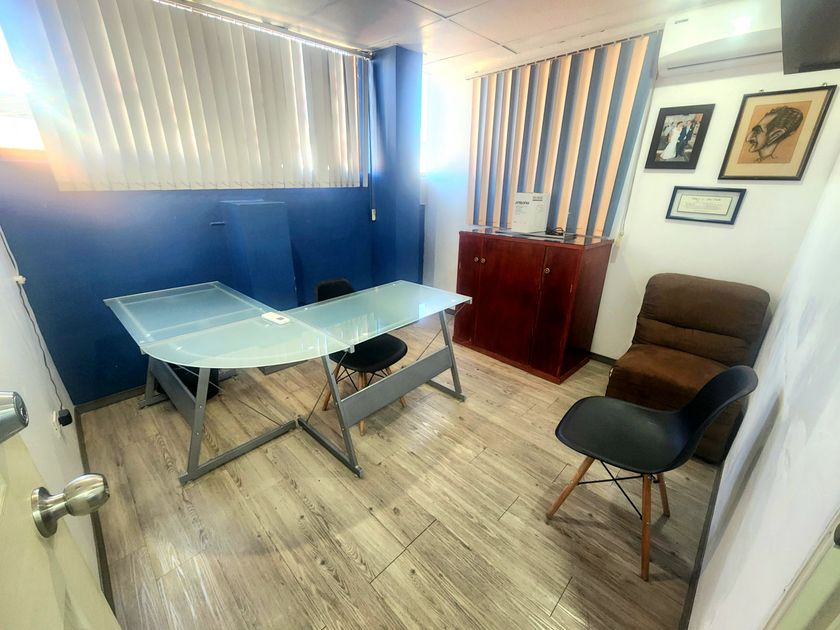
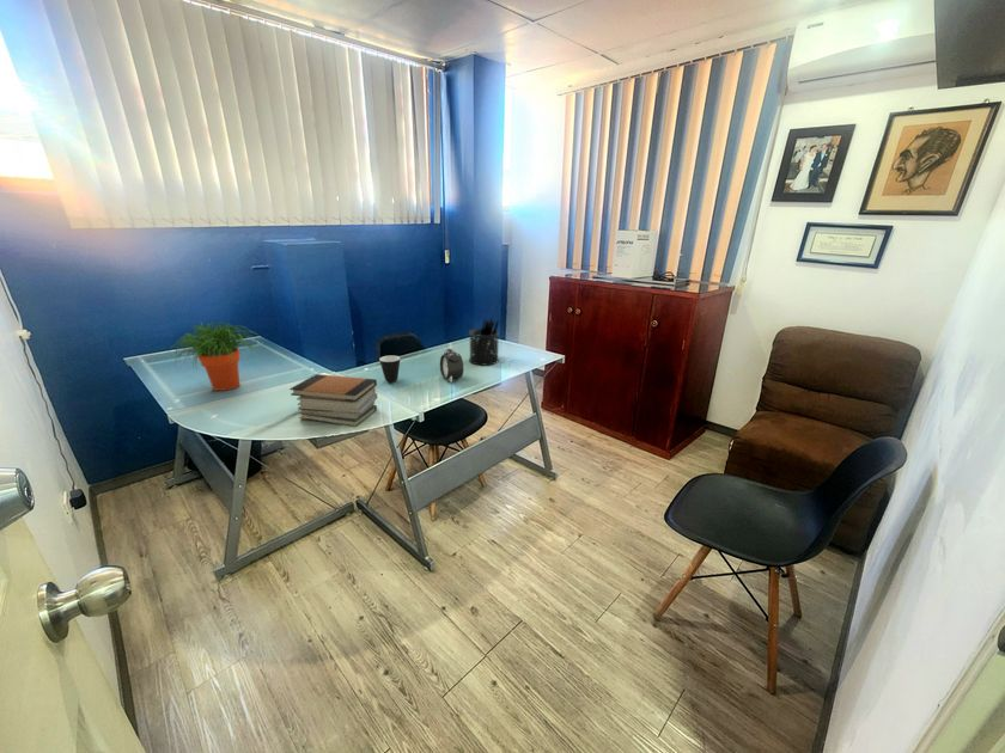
+ book stack [288,373,379,428]
+ mug [378,355,401,384]
+ pen holder [468,316,501,366]
+ alarm clock [439,348,464,385]
+ potted plant [166,320,263,392]
